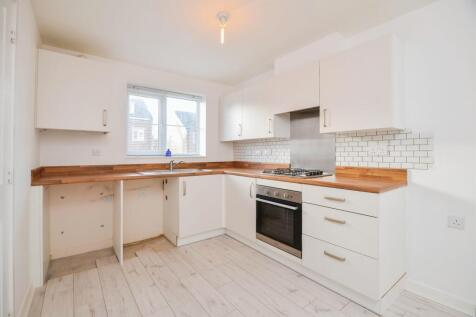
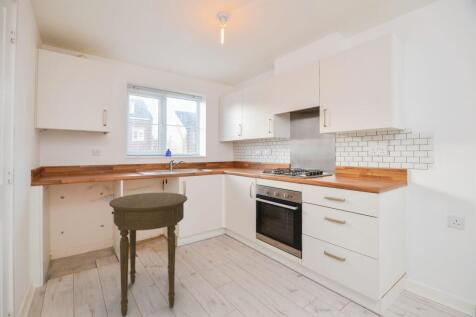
+ side table [108,192,188,317]
